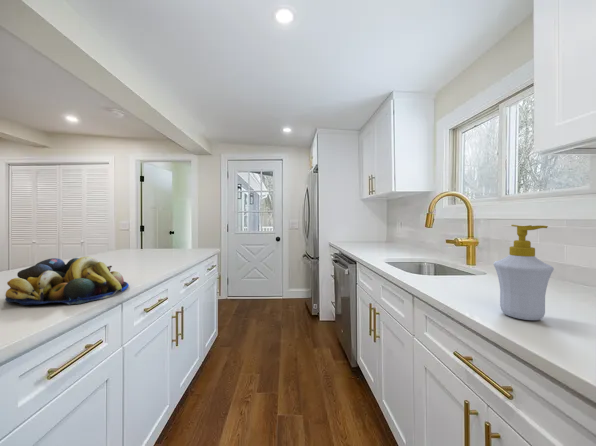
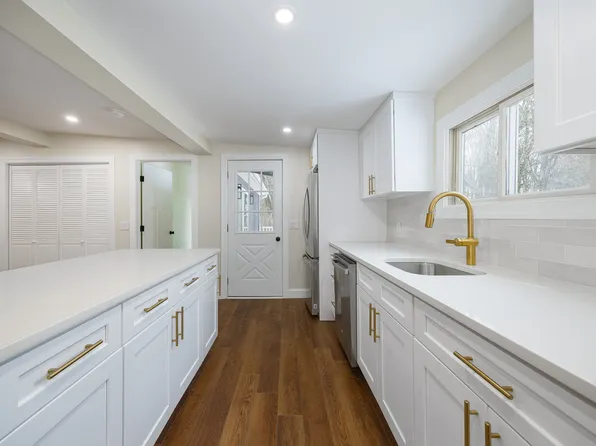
- soap bottle [493,224,555,321]
- fruit bowl [4,256,130,306]
